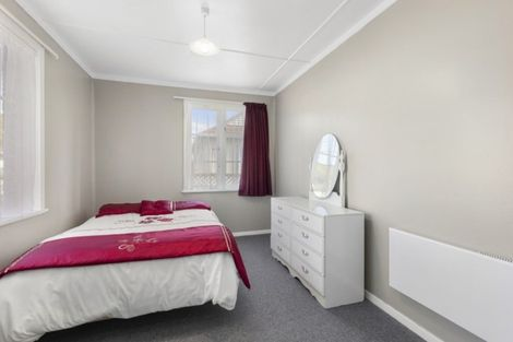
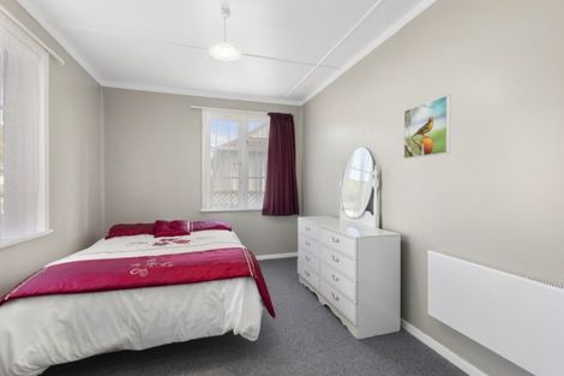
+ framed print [403,94,451,160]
